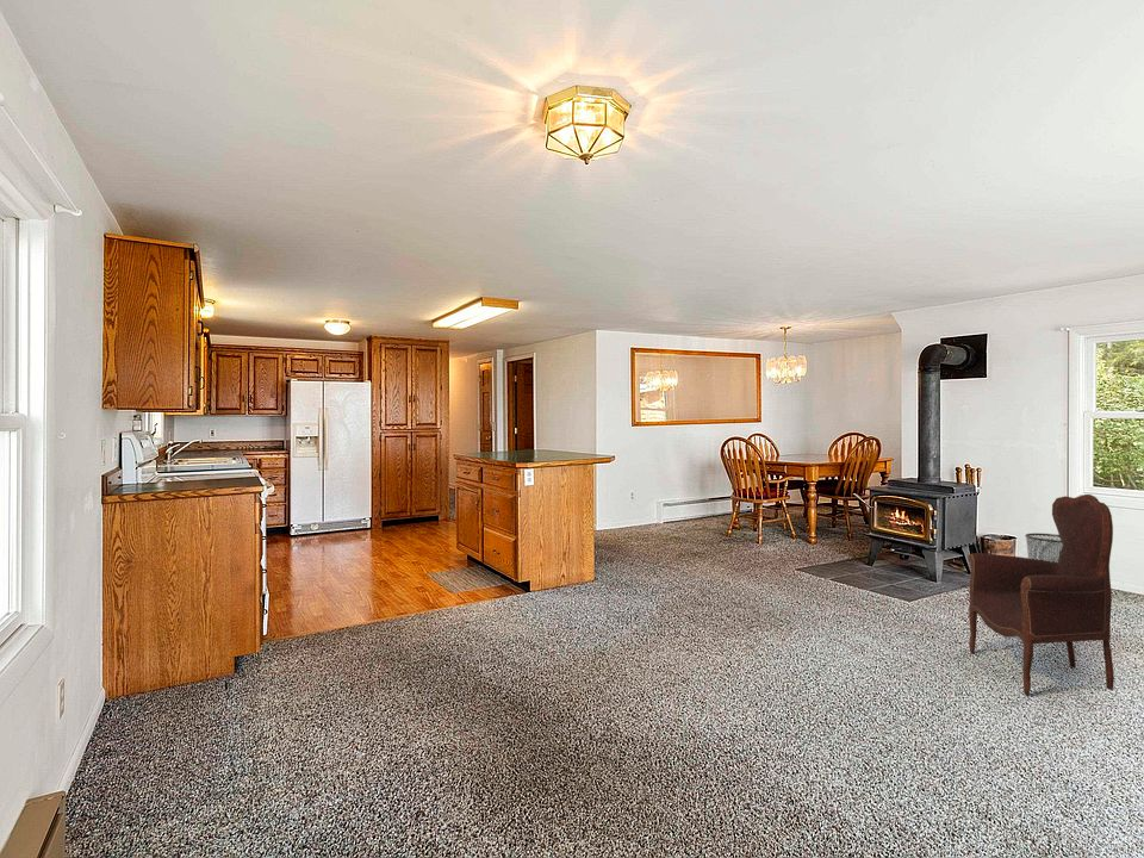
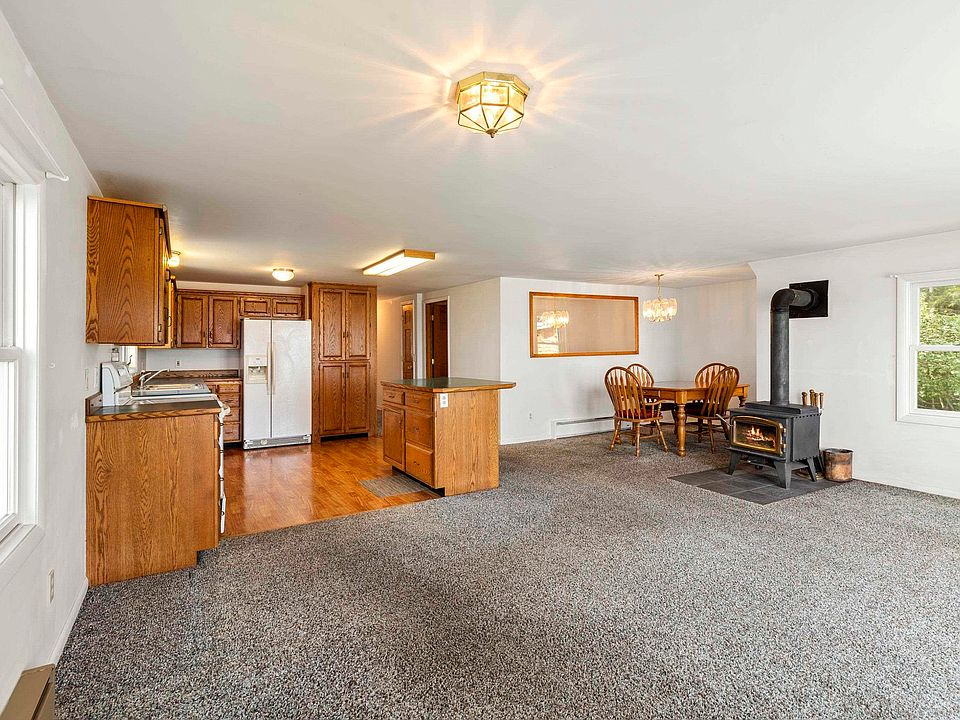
- armchair [966,493,1115,696]
- waste bin [1024,531,1063,562]
